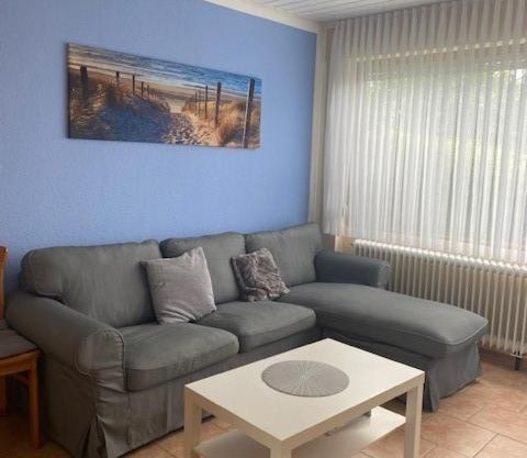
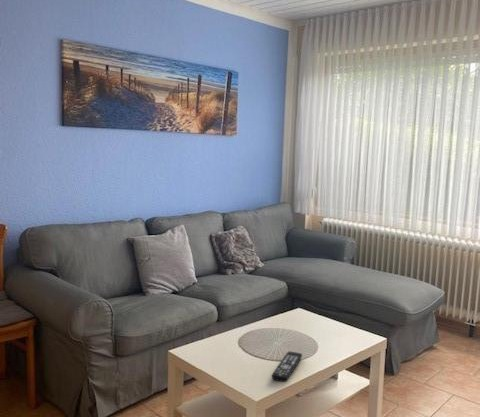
+ remote control [271,350,303,383]
